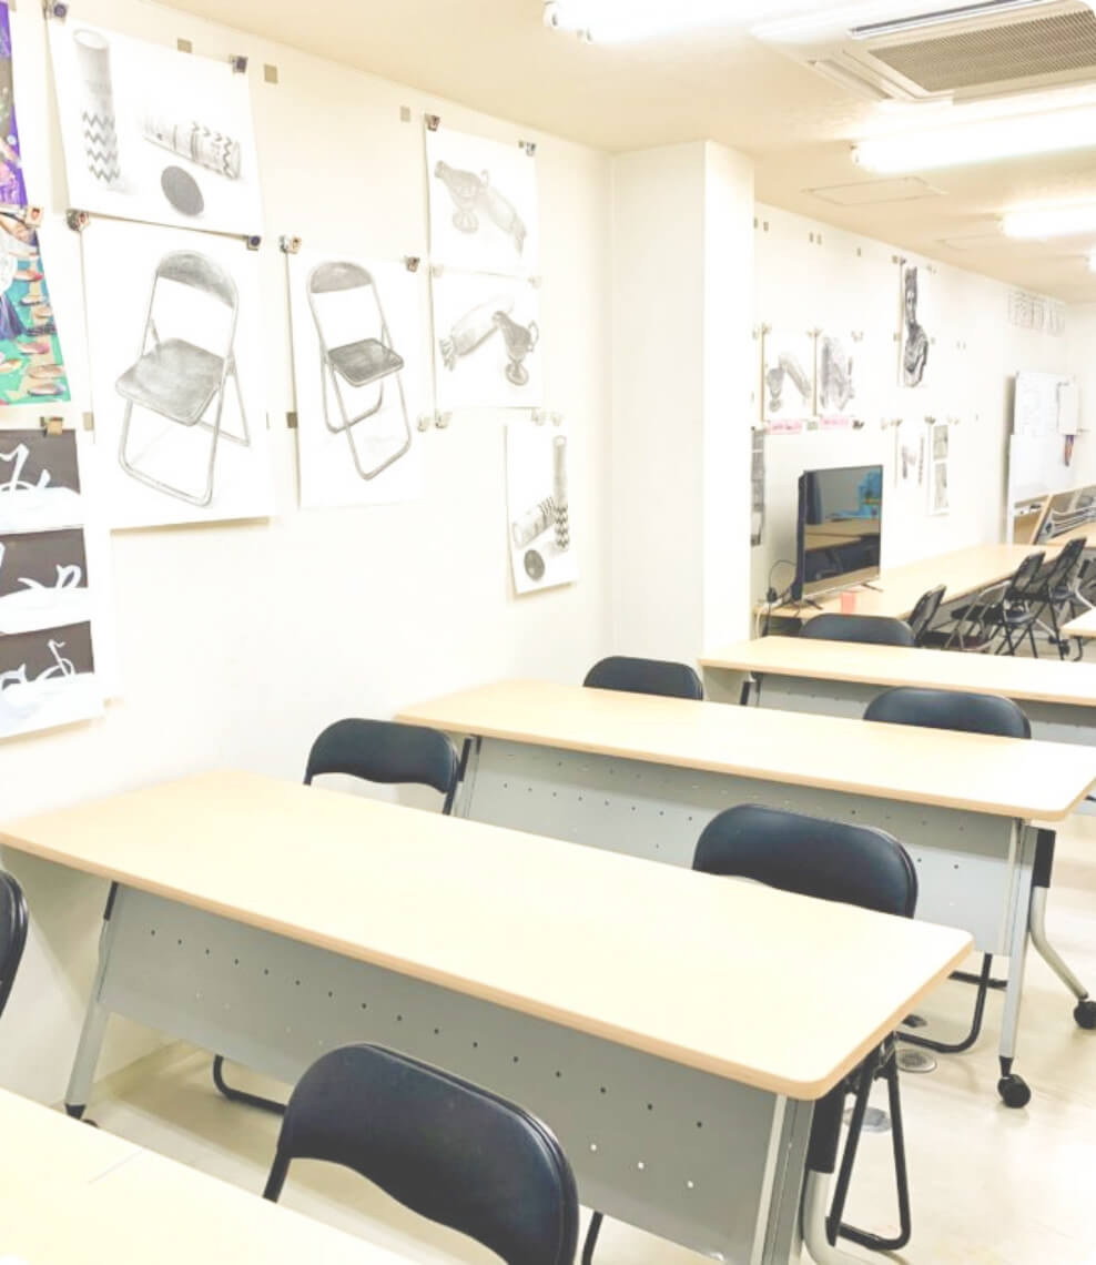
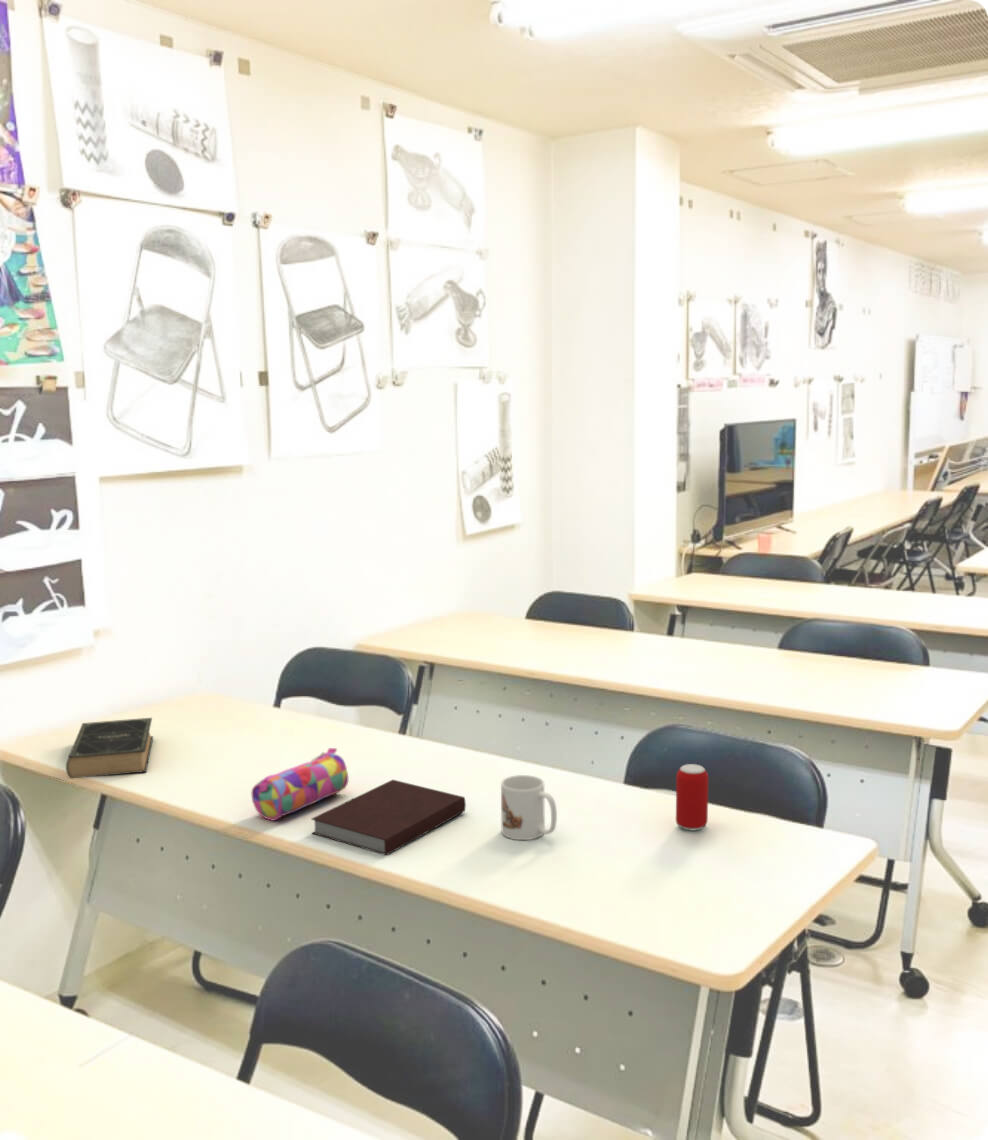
+ beverage can [675,763,709,831]
+ pencil case [250,747,349,822]
+ mug [500,774,558,841]
+ notebook [310,779,467,856]
+ book [65,717,154,779]
